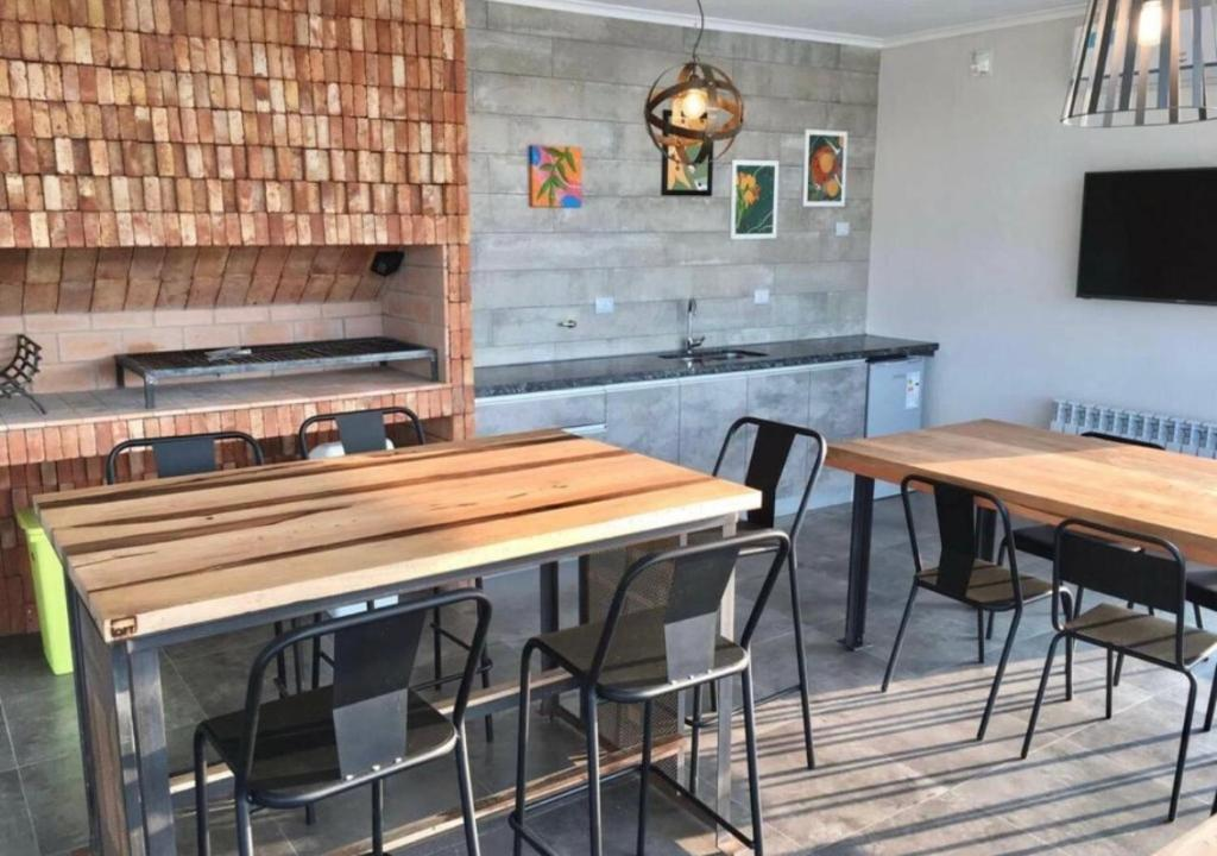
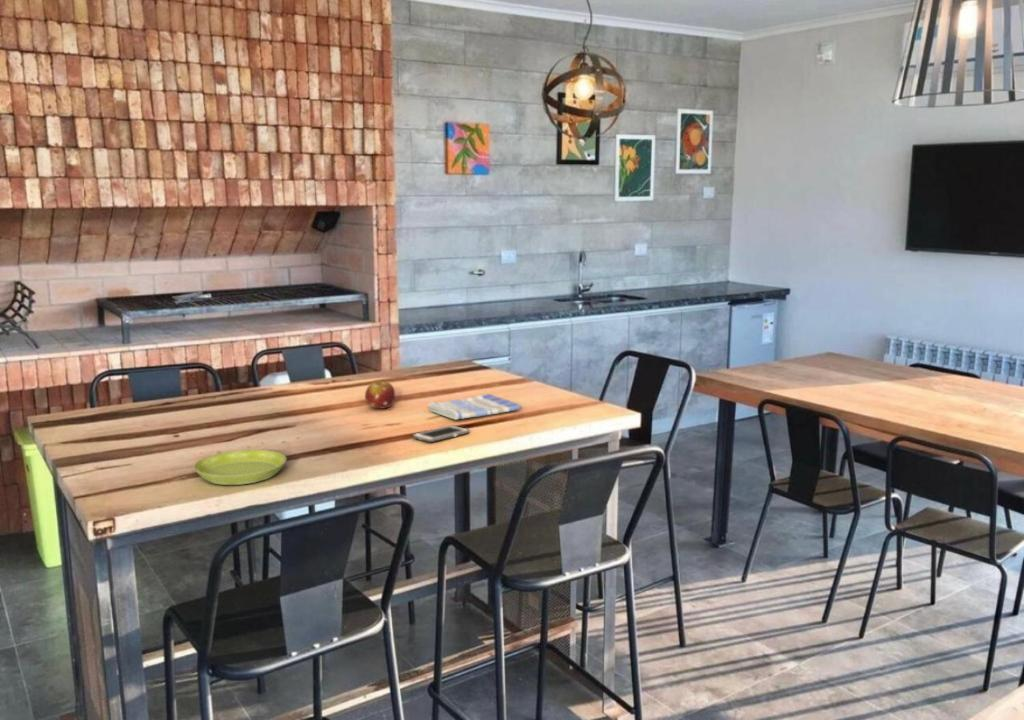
+ saucer [193,449,287,486]
+ dish towel [427,393,523,421]
+ cell phone [412,424,471,443]
+ fruit [364,380,396,410]
